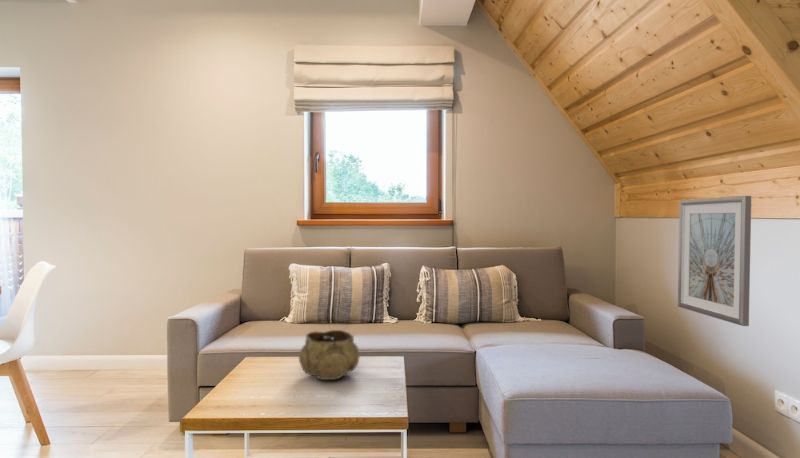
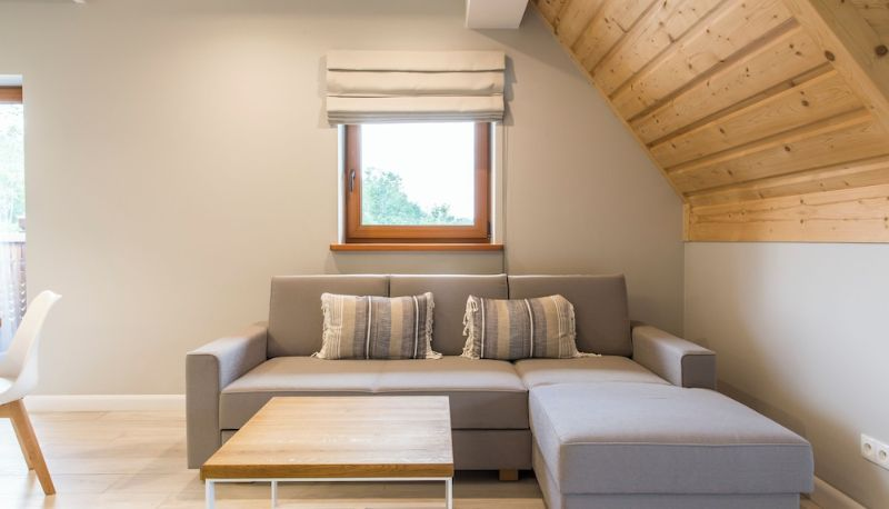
- decorative bowl [298,329,361,381]
- picture frame [677,195,752,327]
